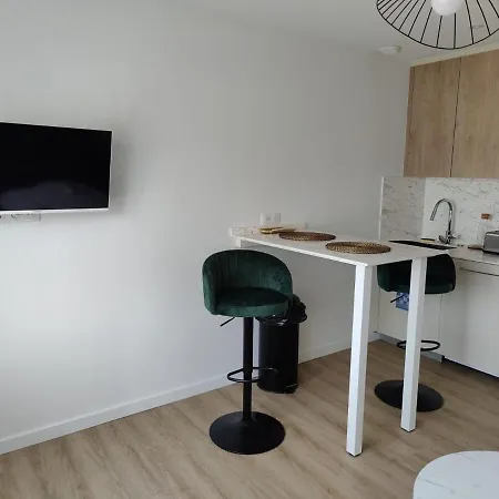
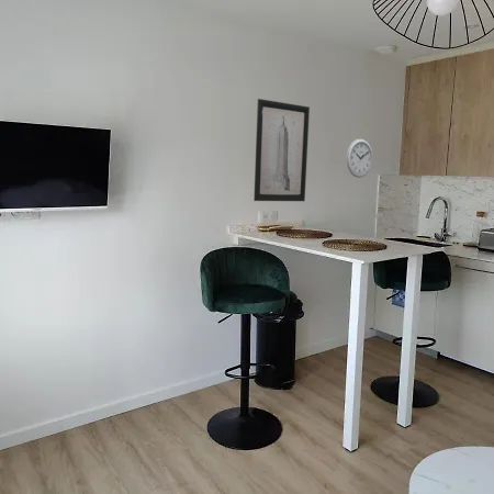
+ wall clock [346,137,373,179]
+ wall art [252,98,311,202]
